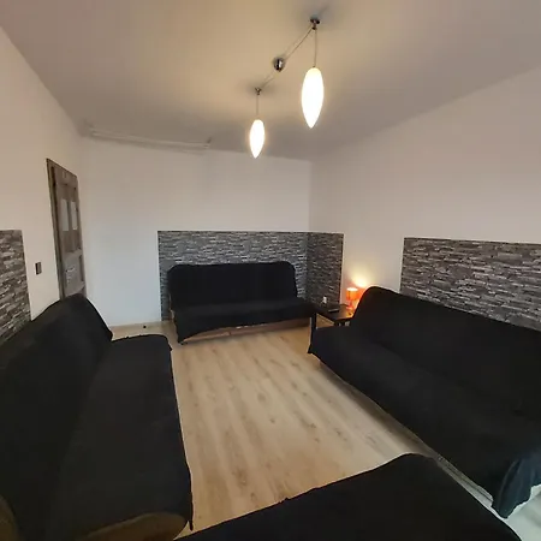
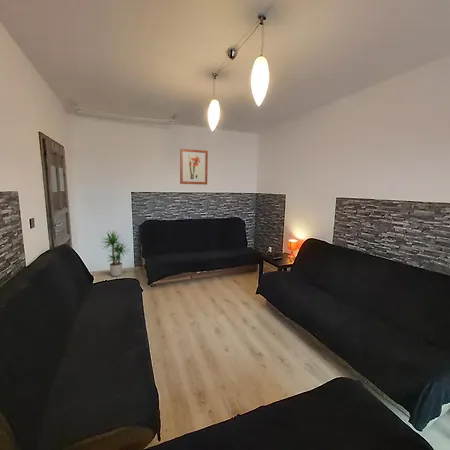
+ wall art [179,148,209,186]
+ potted plant [99,229,131,277]
